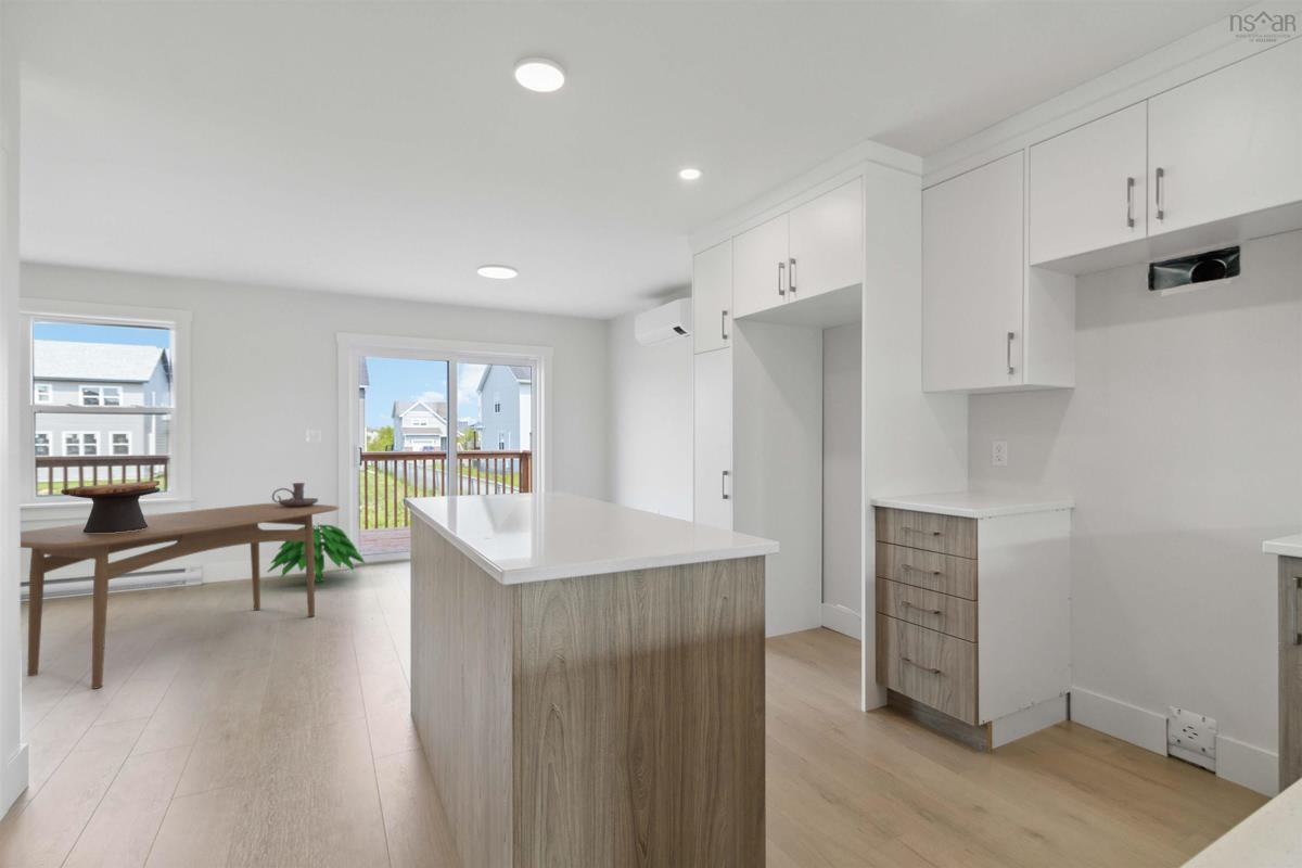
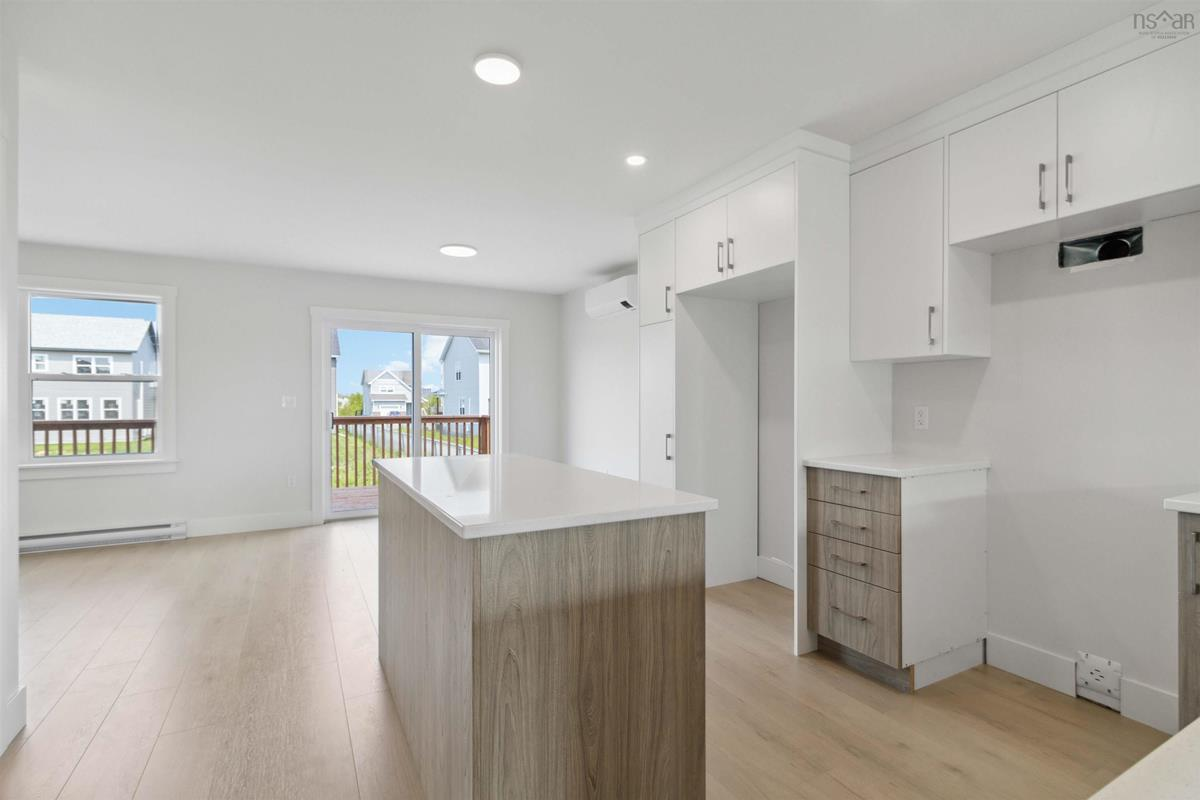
- indoor plant [266,523,367,584]
- dining table [20,502,341,690]
- candle holder [271,482,319,507]
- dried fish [60,480,161,533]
